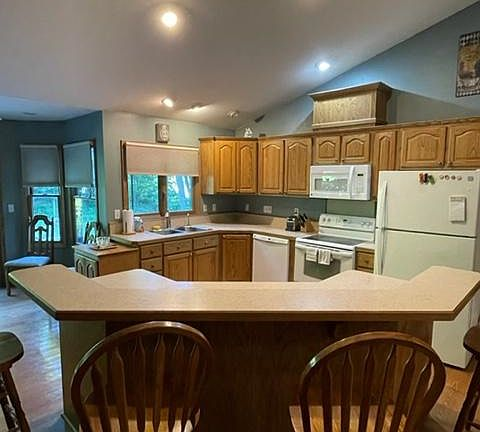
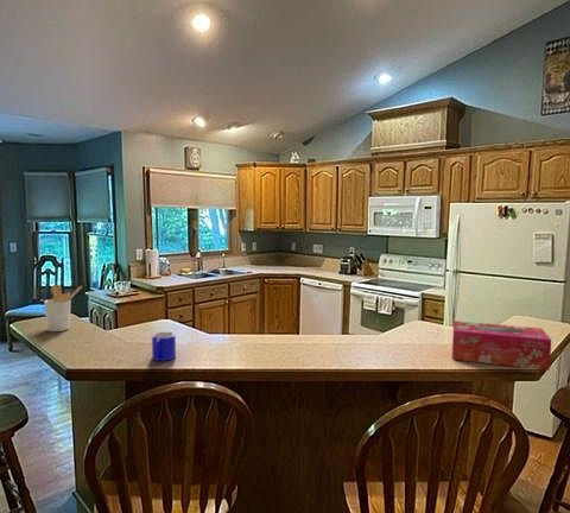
+ utensil holder [43,284,83,332]
+ mug [151,331,177,362]
+ tissue box [451,319,552,372]
